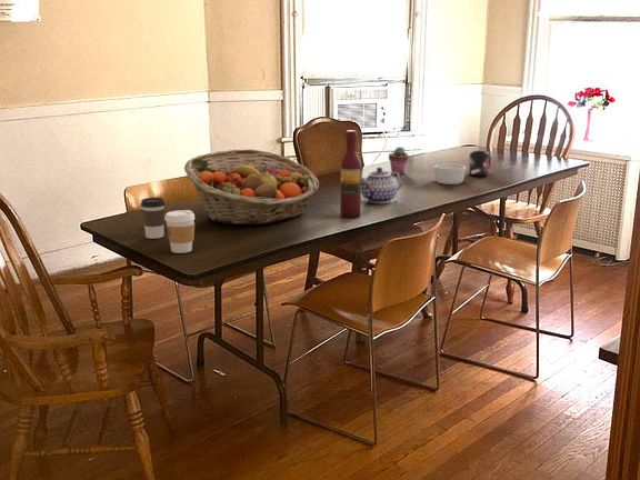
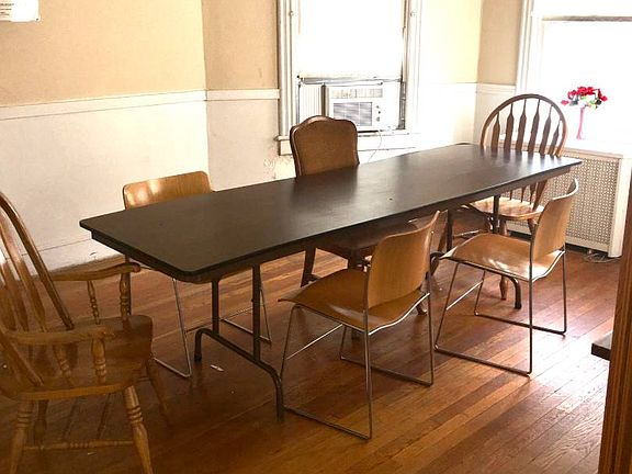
- teapot [361,167,403,204]
- coffee cup [140,197,166,240]
- mug [468,150,491,177]
- fruit basket [183,148,320,226]
- coffee cup [164,209,196,254]
- ramekin [433,163,467,186]
- potted succulent [388,146,410,176]
- wine bottle [340,129,362,219]
